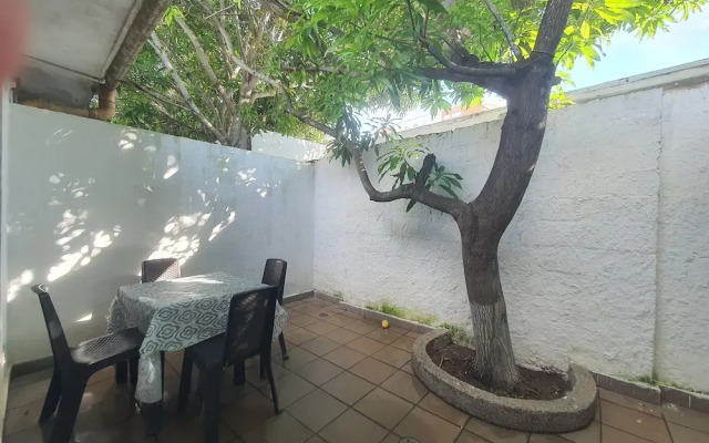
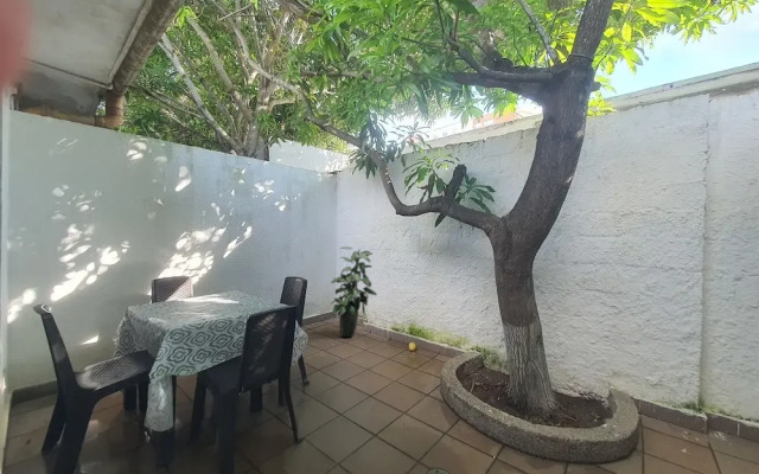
+ indoor plant [329,245,378,339]
